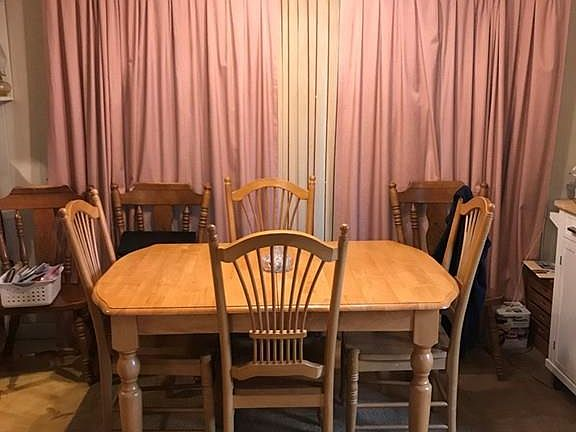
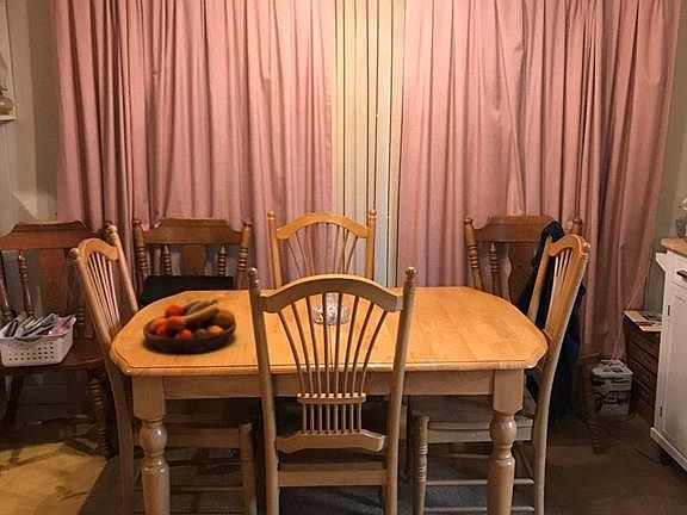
+ fruit bowl [142,293,237,354]
